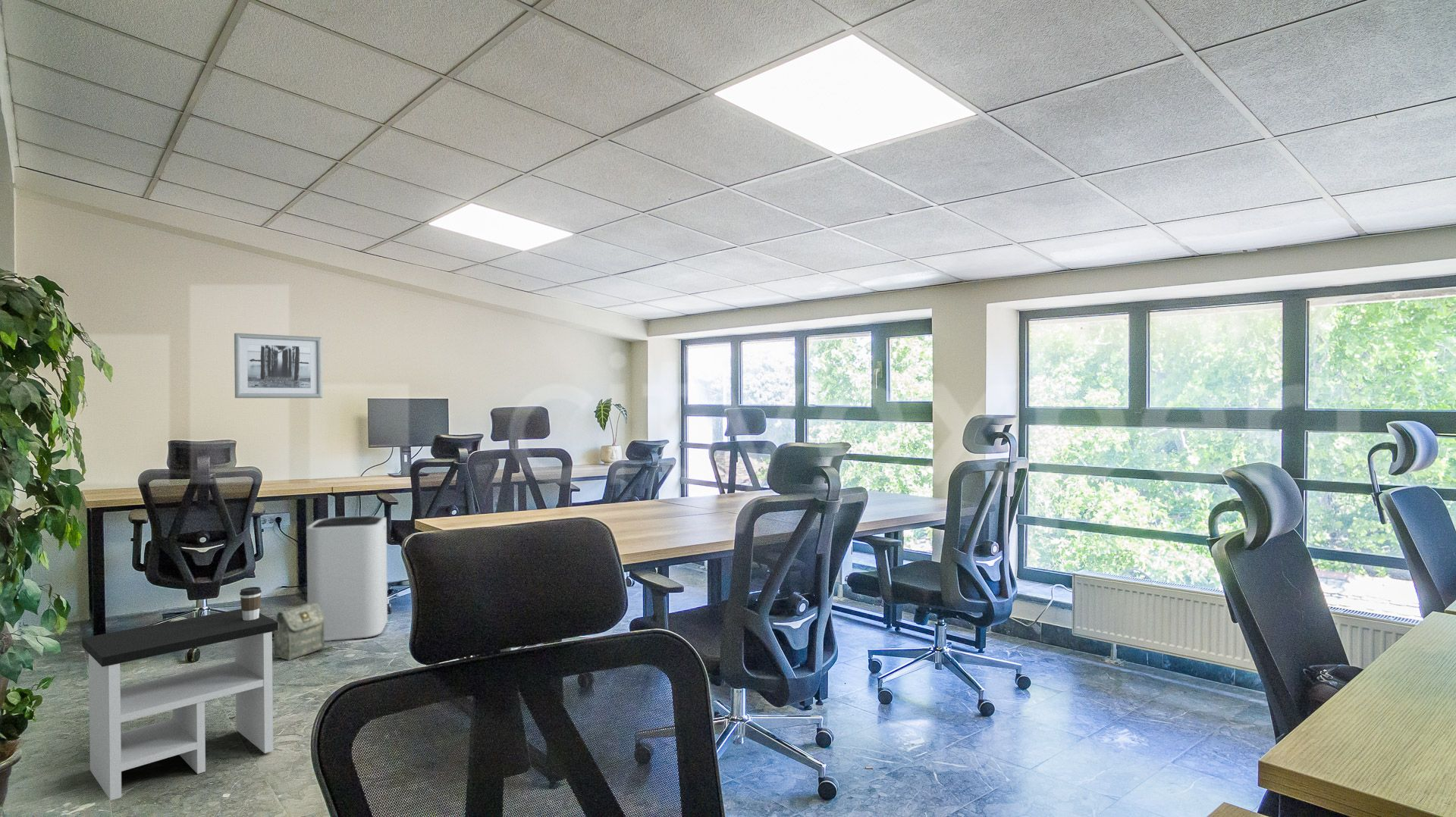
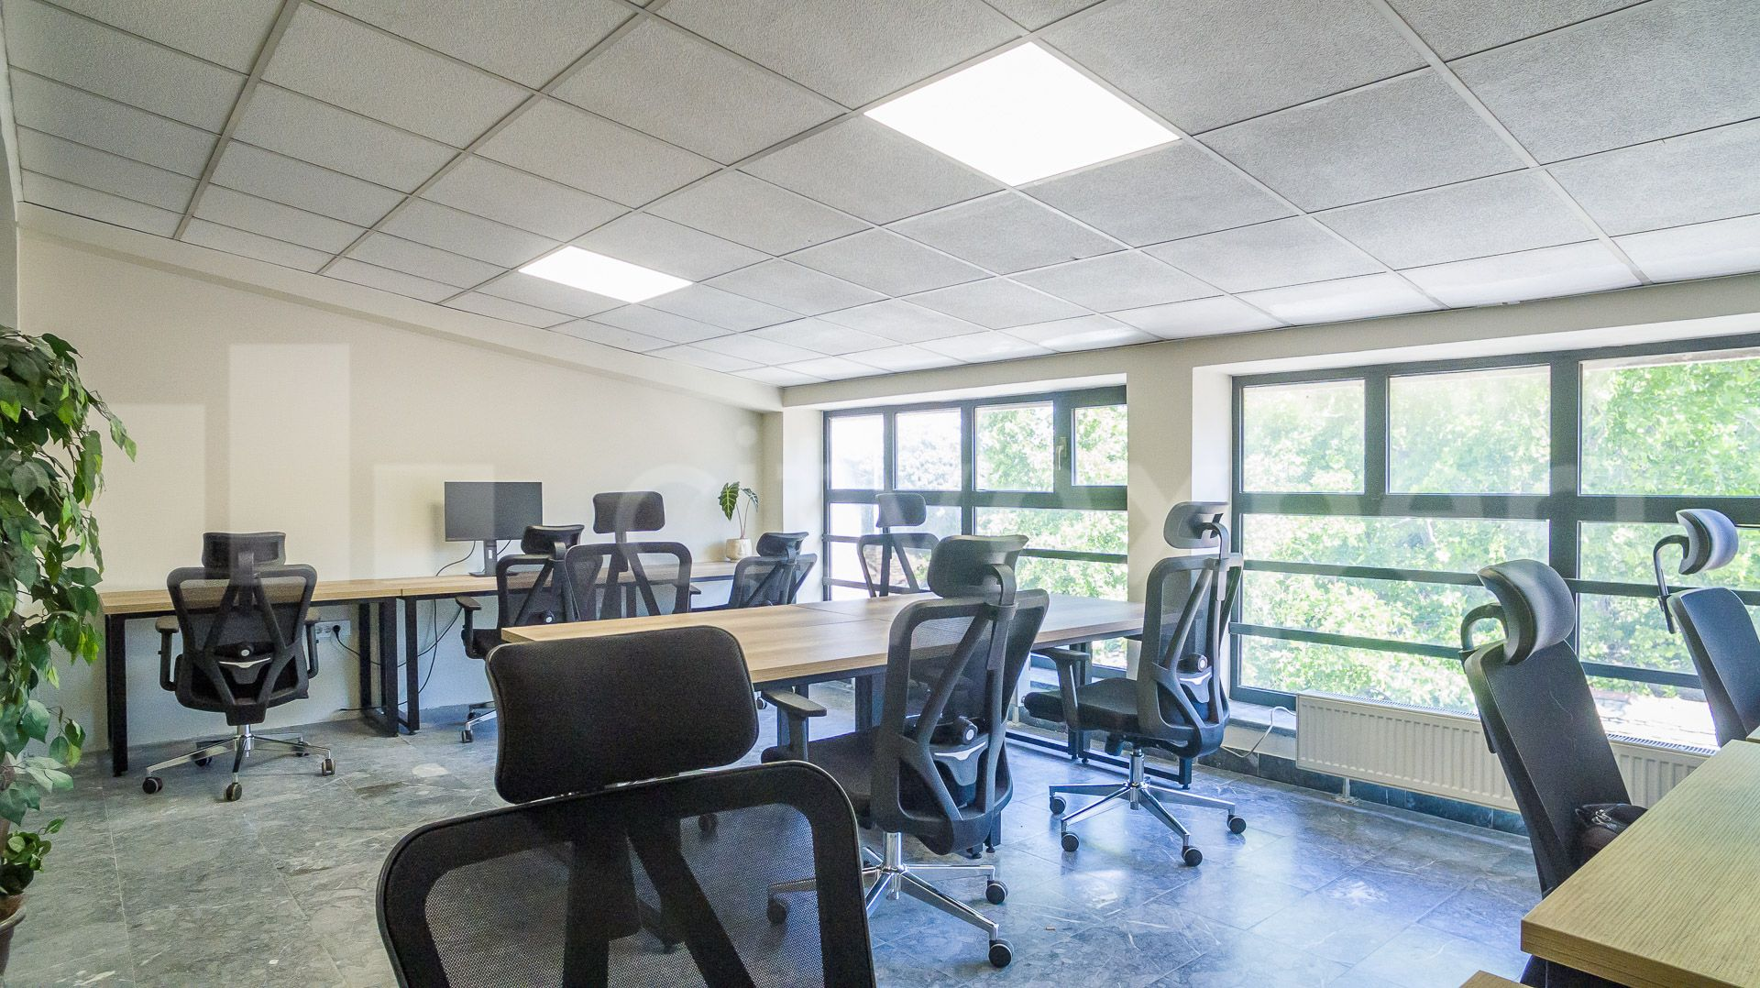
- trash can [306,515,388,642]
- wall art [234,333,323,399]
- side table [81,608,278,801]
- coffee cup [239,587,262,620]
- bag [272,603,325,662]
